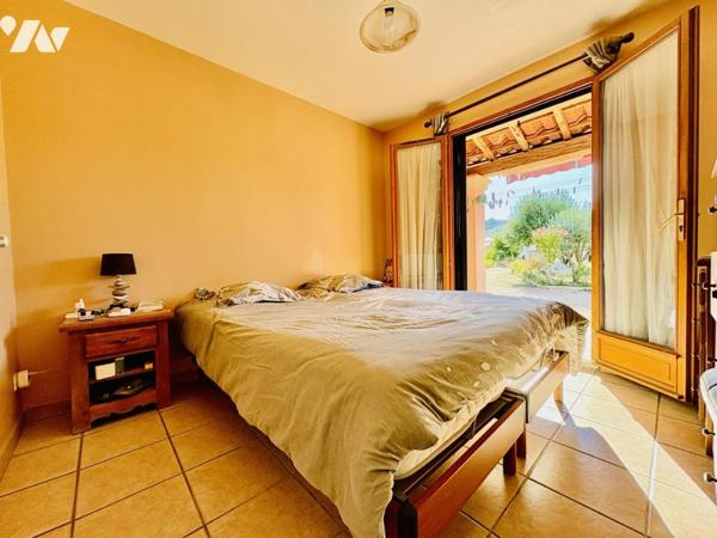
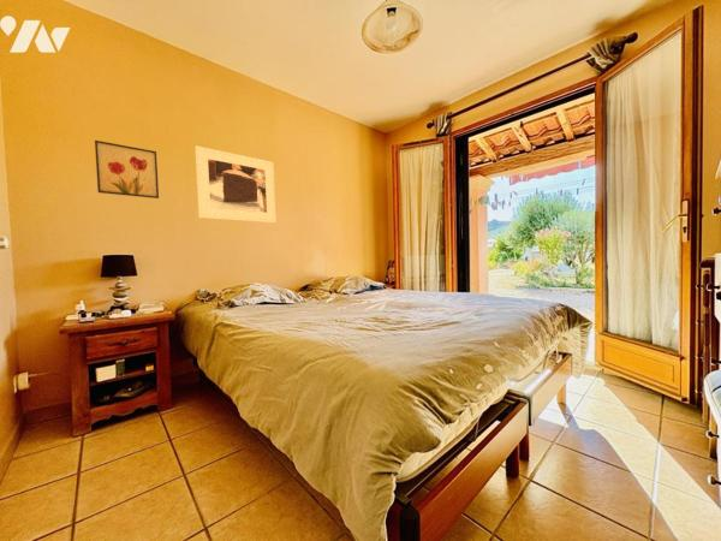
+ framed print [195,144,278,224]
+ wall art [94,139,160,200]
